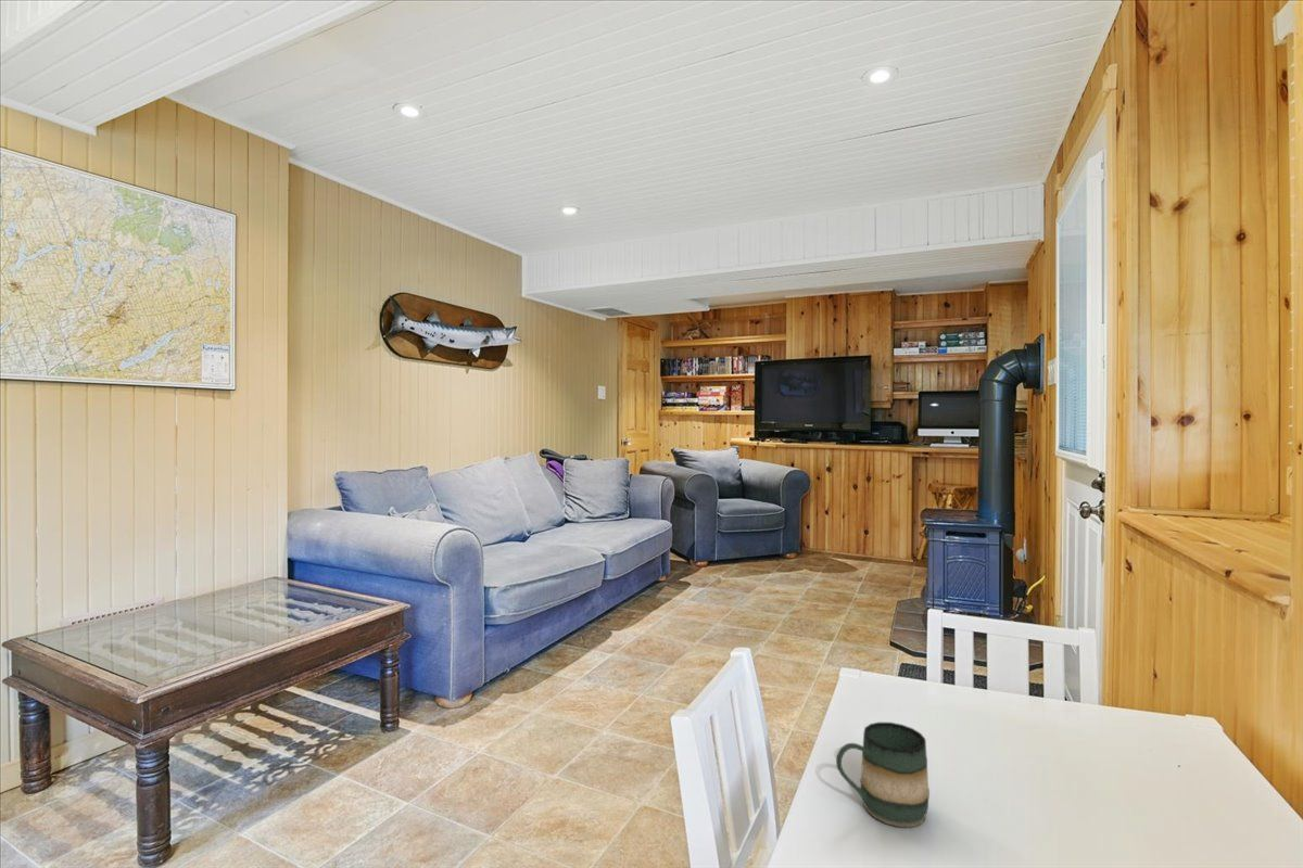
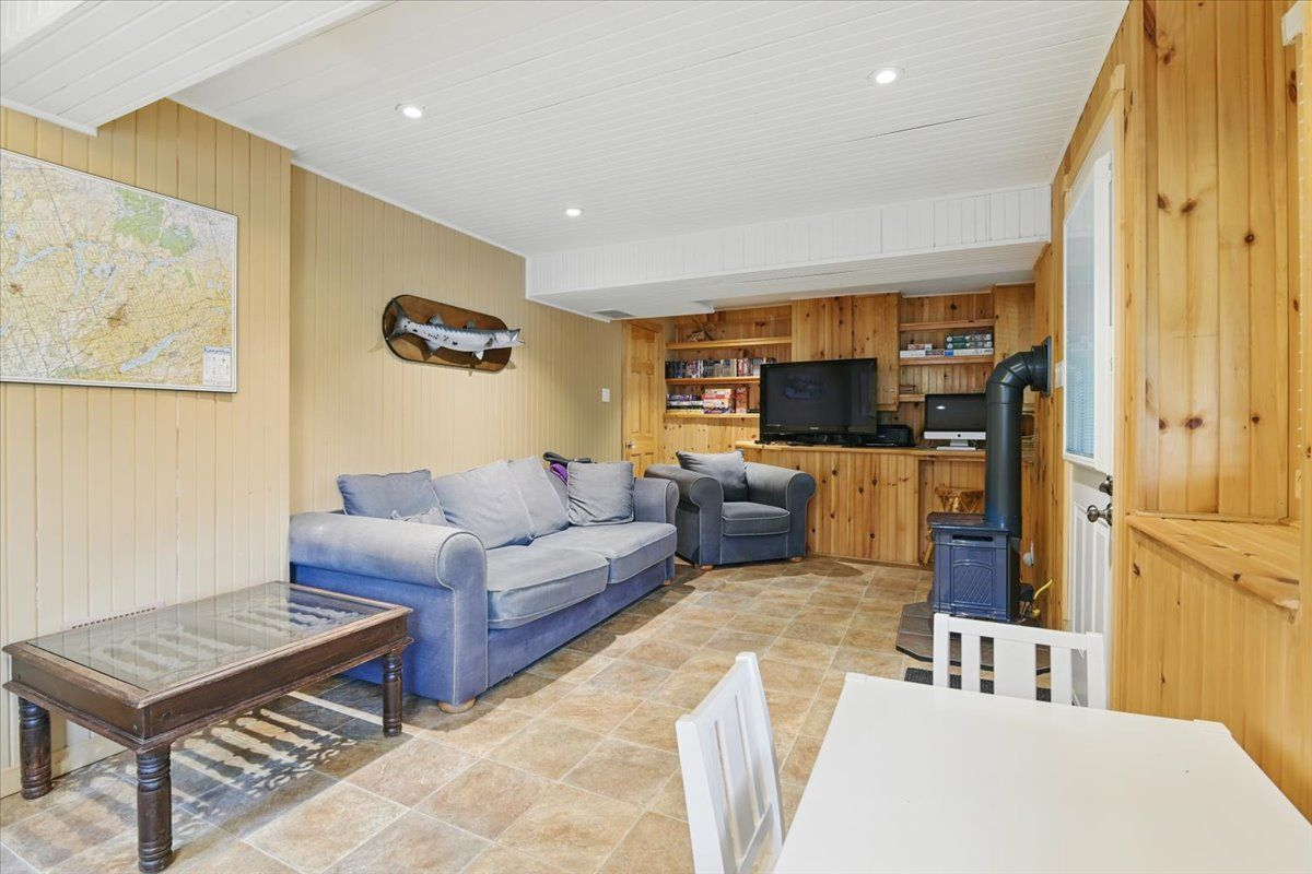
- mug [835,722,931,828]
